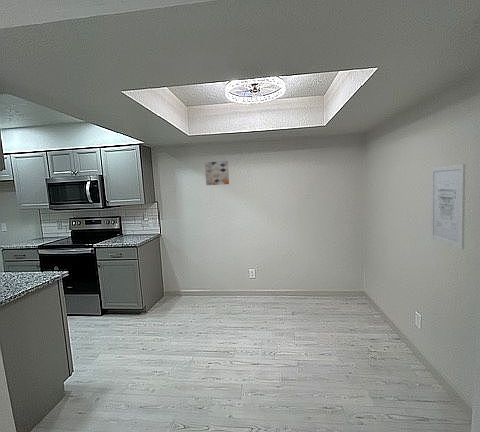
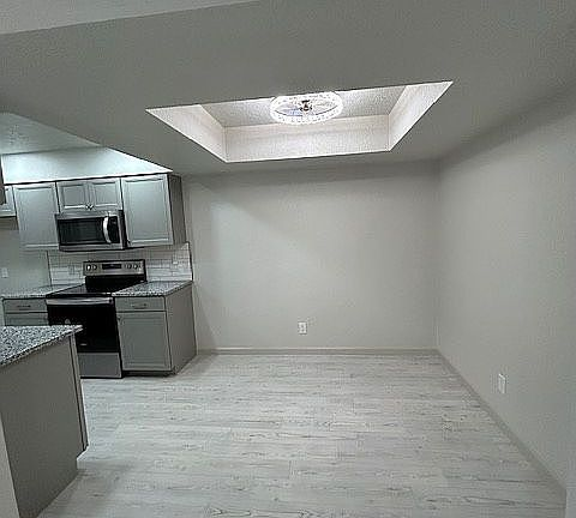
- wall art [430,163,466,250]
- wall art [204,160,230,186]
